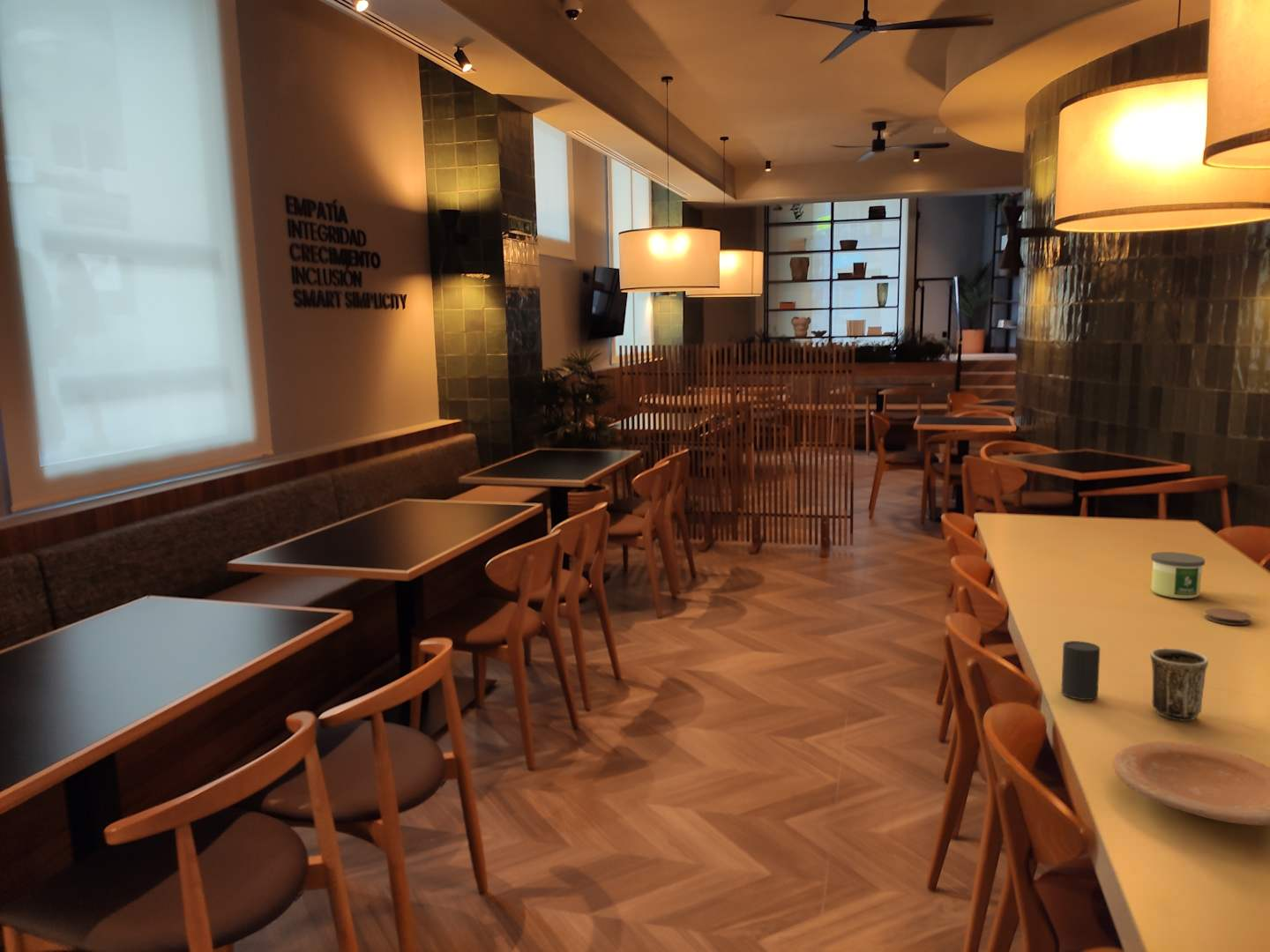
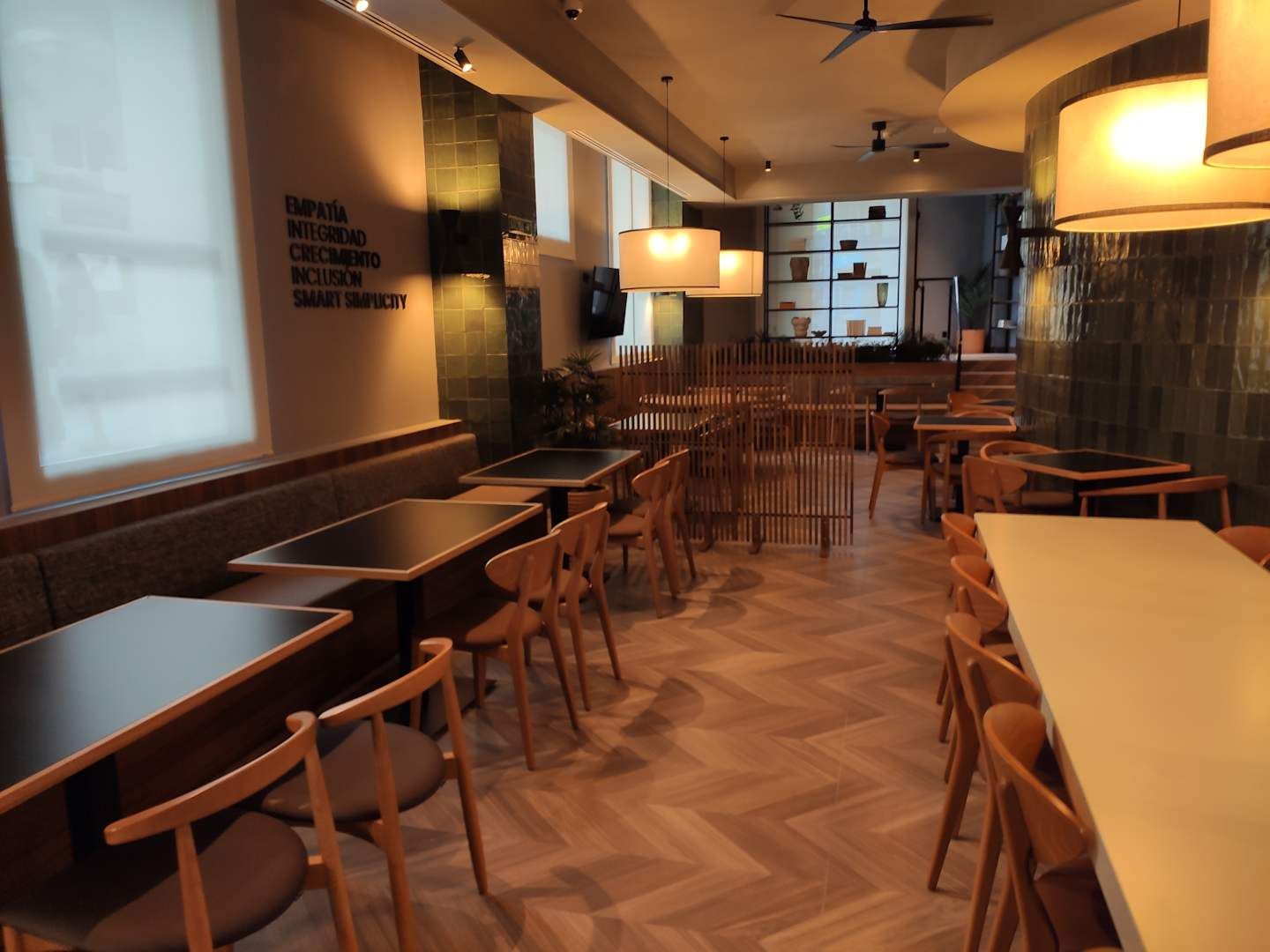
- mug [1149,647,1209,722]
- cup [1060,640,1101,701]
- plate [1112,740,1270,826]
- coaster [1204,607,1252,626]
- candle [1150,551,1206,599]
